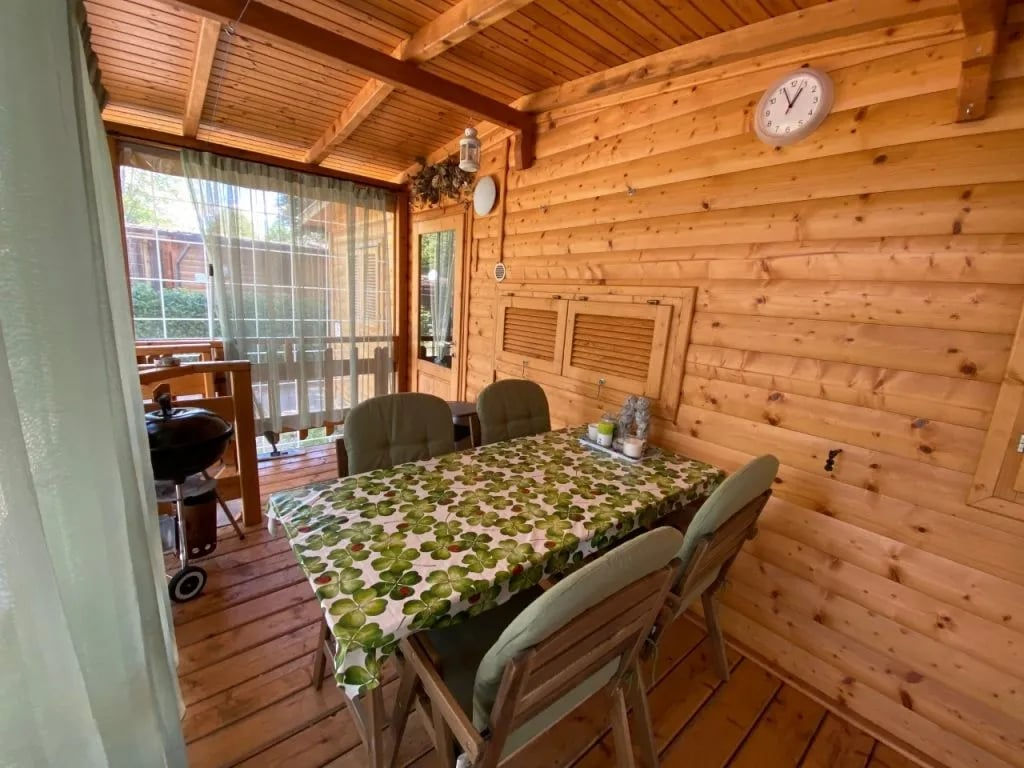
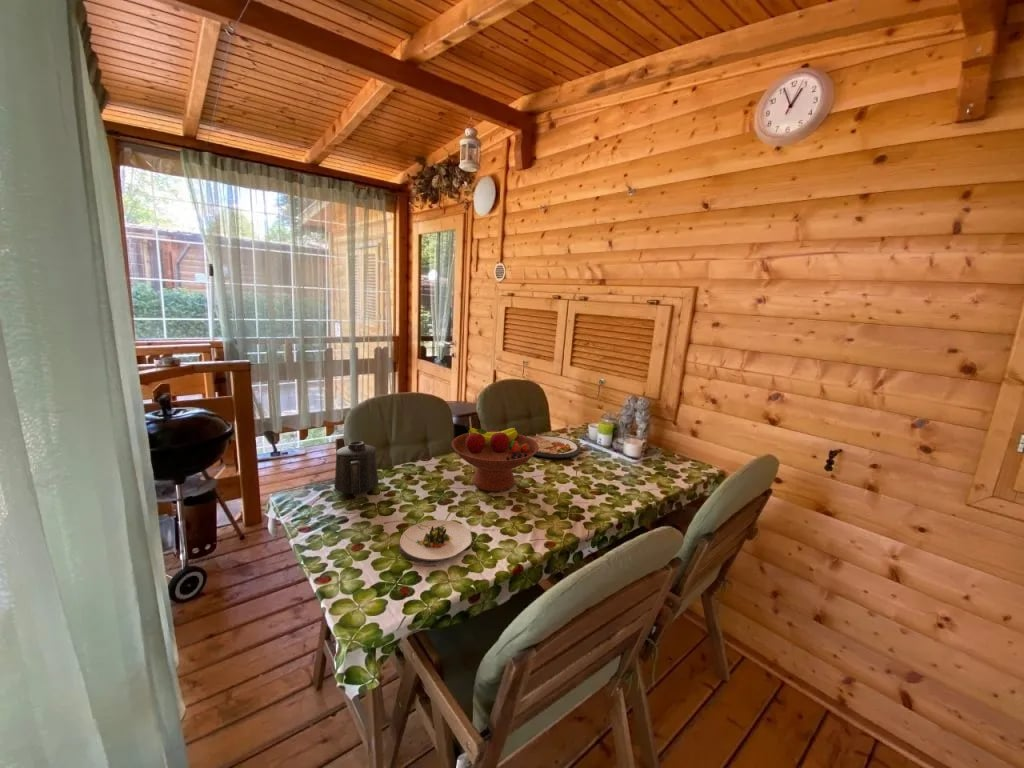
+ salad plate [398,519,473,564]
+ mug [333,440,379,495]
+ dish [529,435,582,459]
+ fruit bowl [451,422,539,493]
